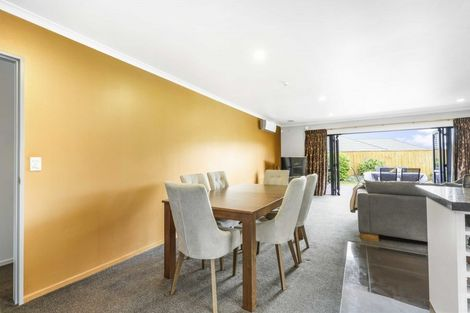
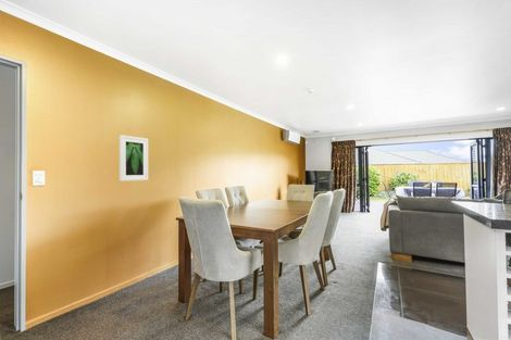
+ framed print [119,134,149,182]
